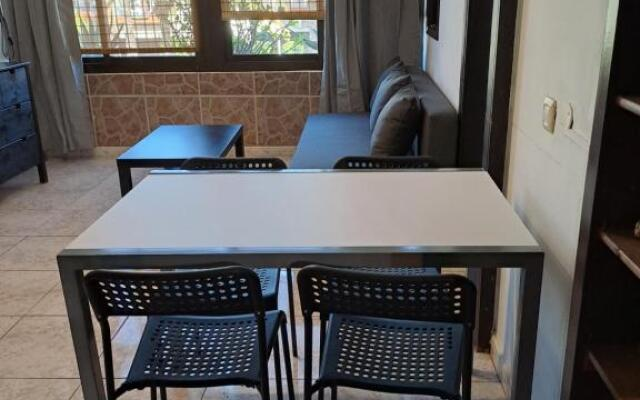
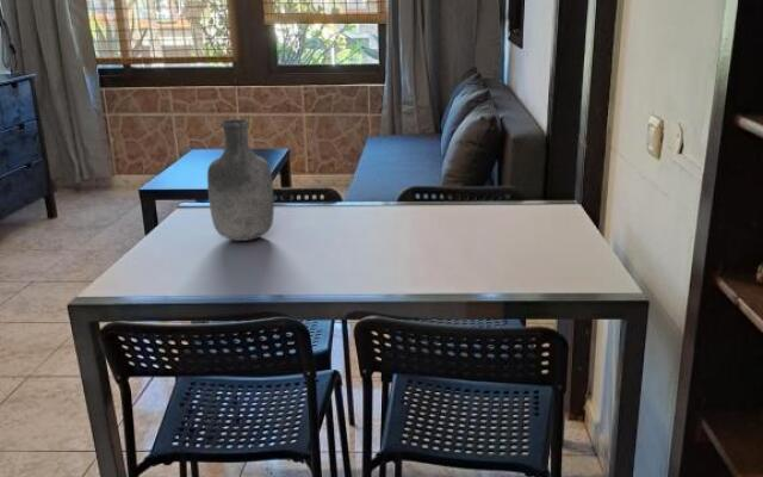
+ vase [206,118,275,242]
